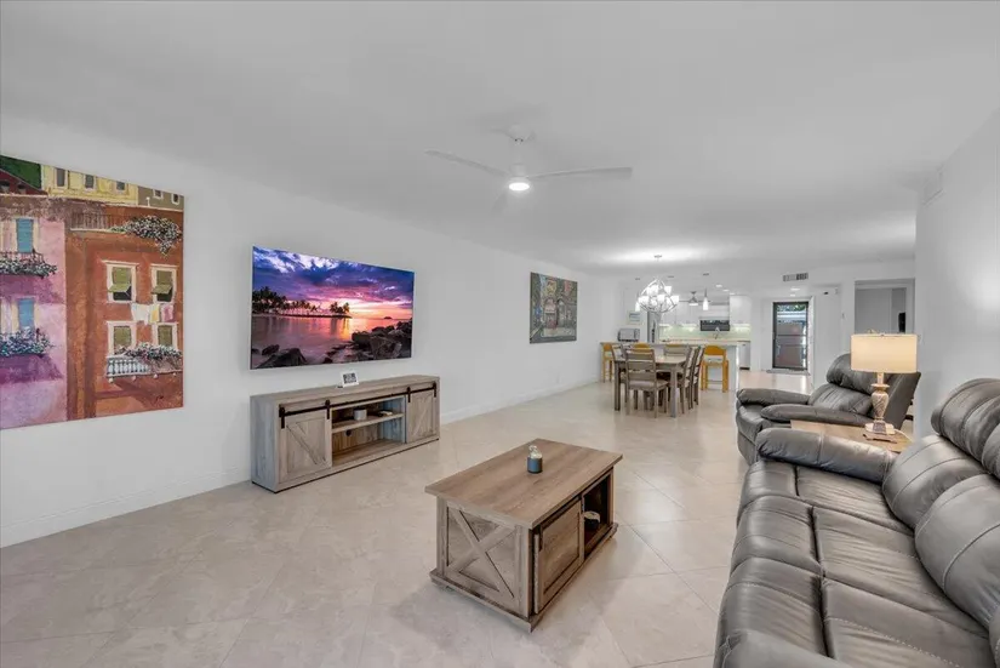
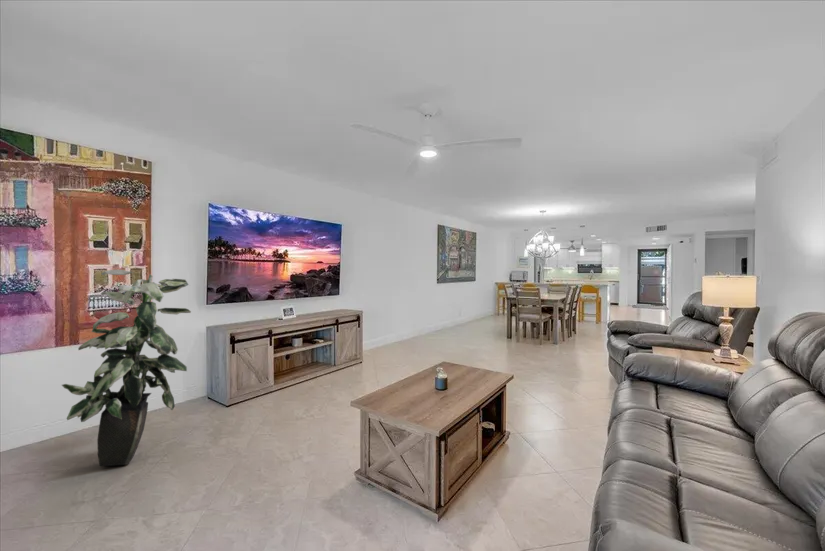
+ indoor plant [61,269,192,467]
